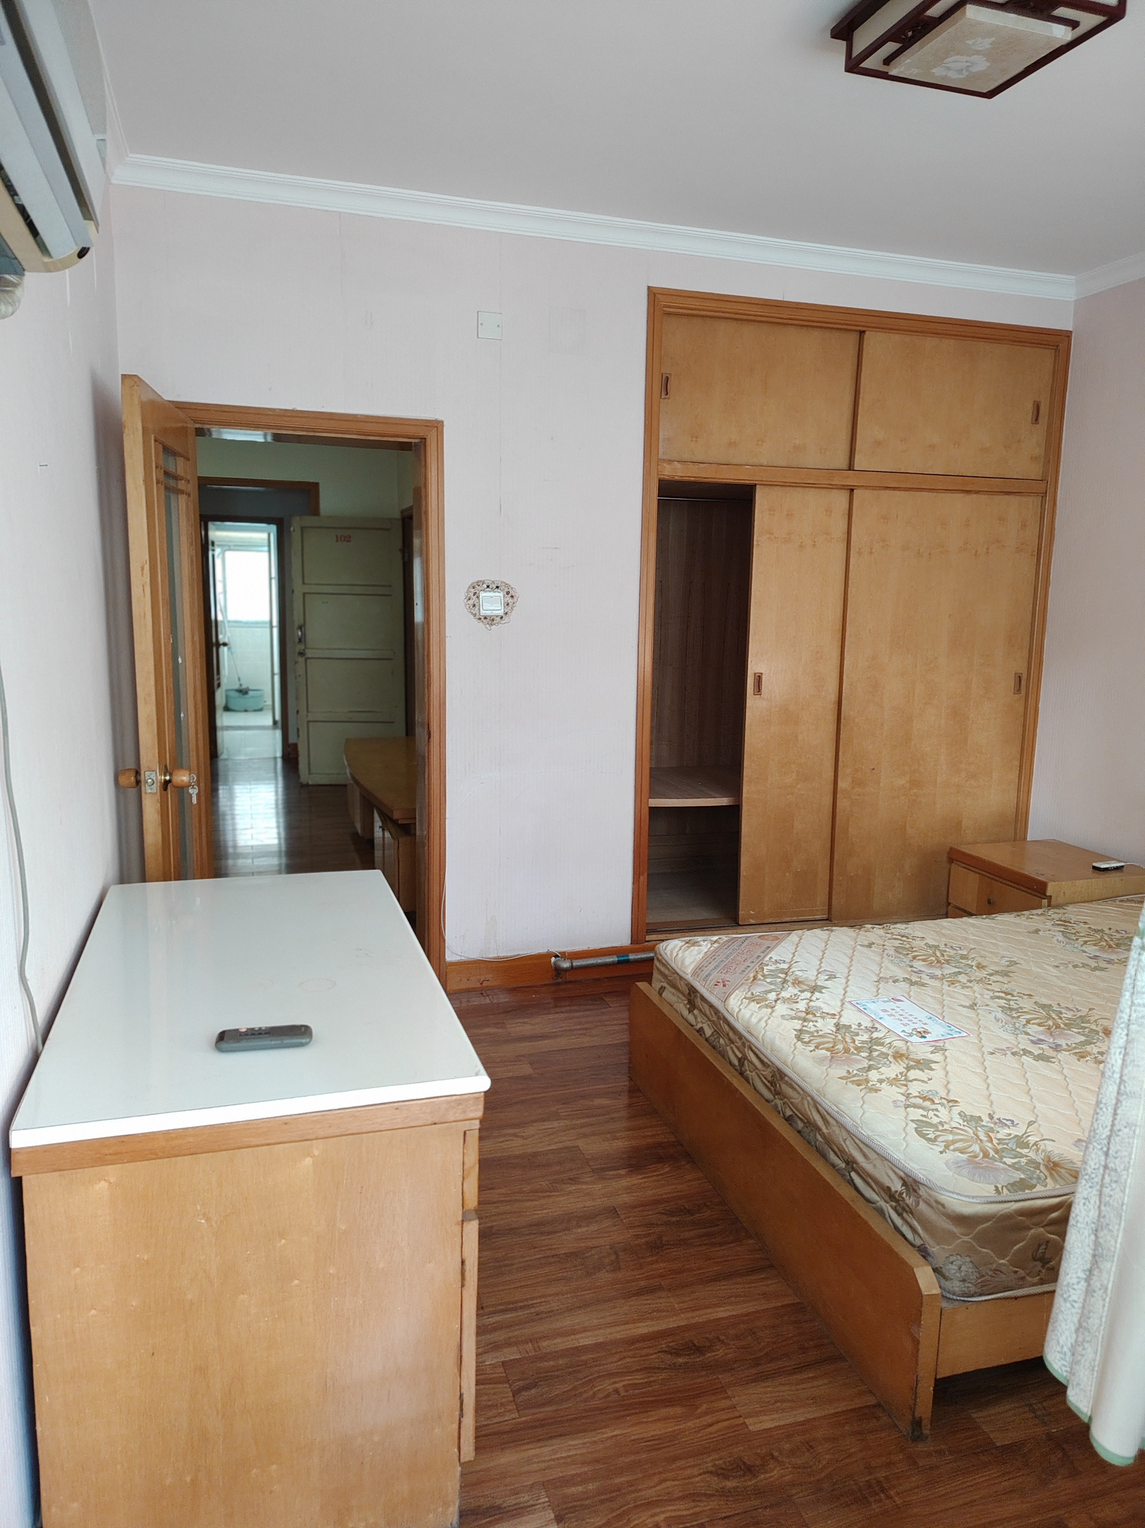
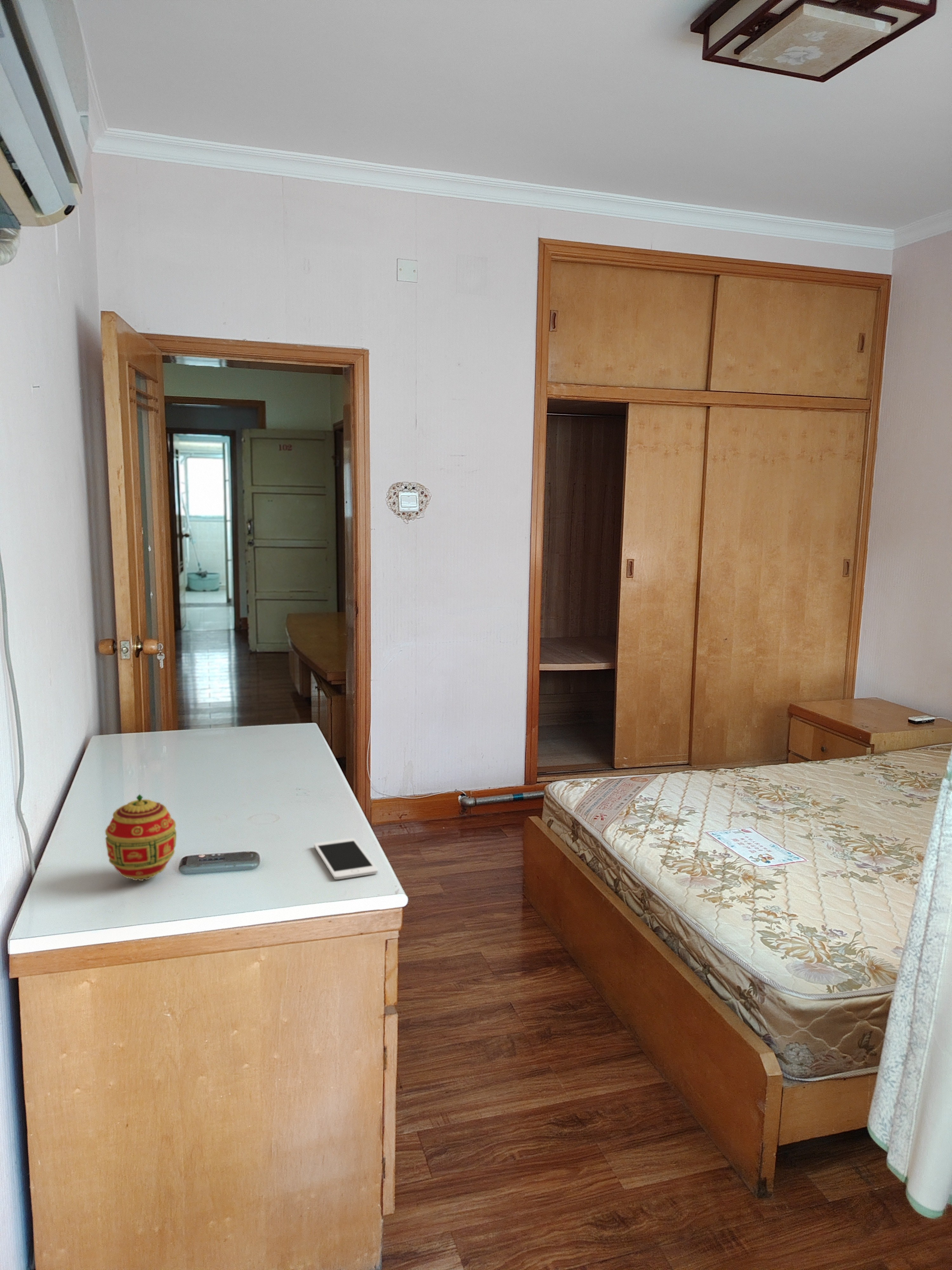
+ cell phone [314,838,378,880]
+ decorative egg [105,794,177,881]
